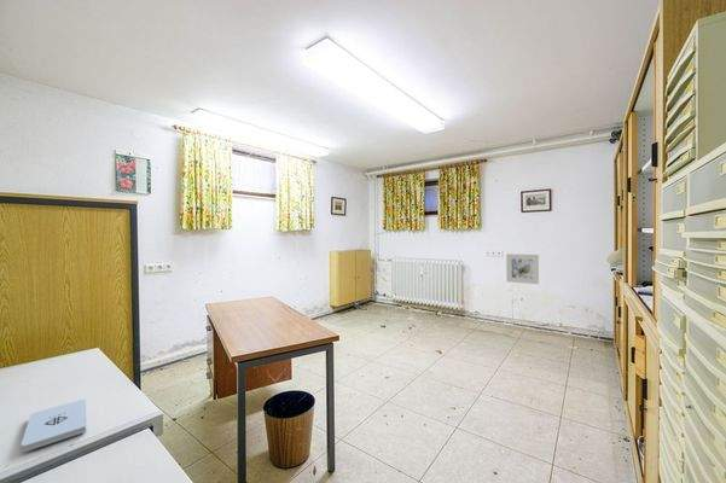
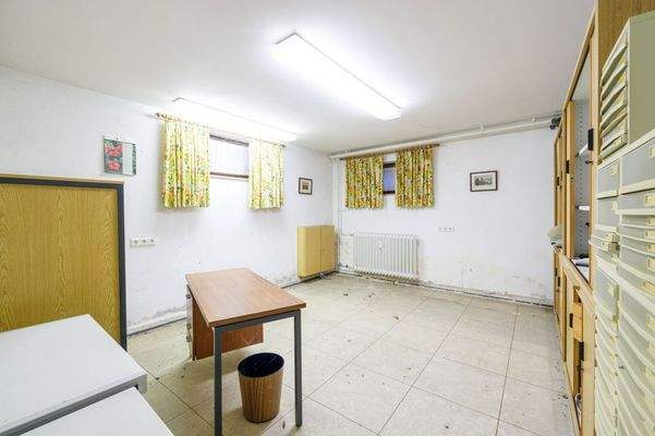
- notepad [21,397,87,453]
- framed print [505,252,540,285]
